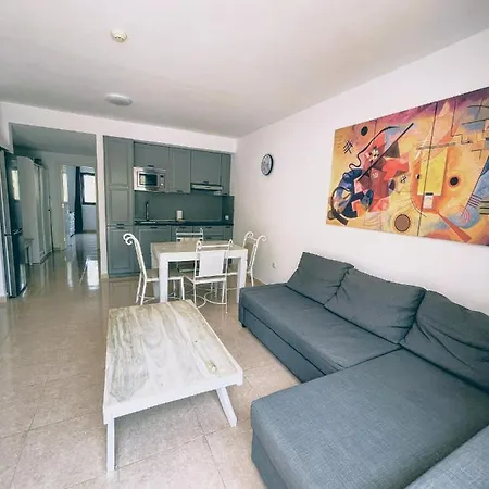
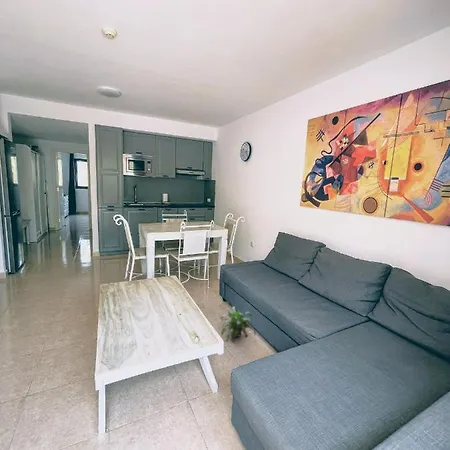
+ potted plant [220,306,257,343]
